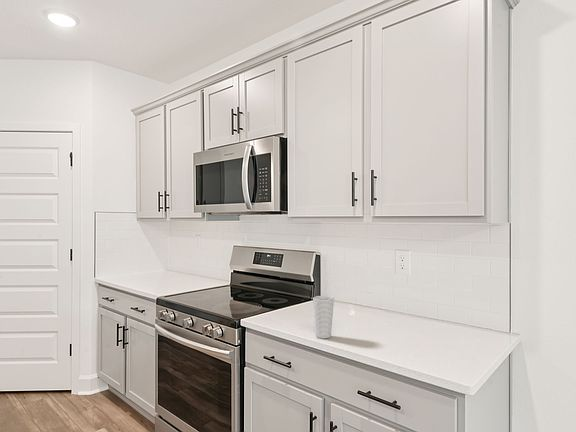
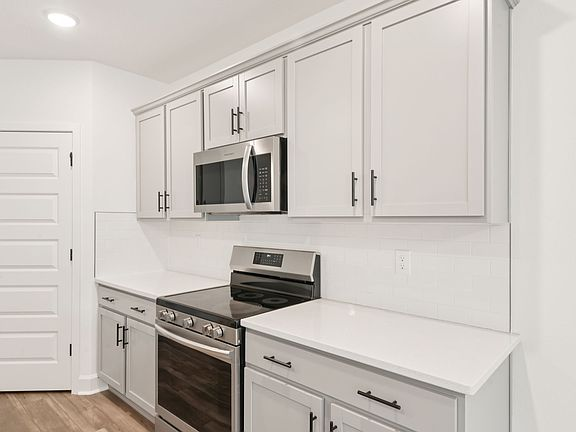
- cup [312,295,335,339]
